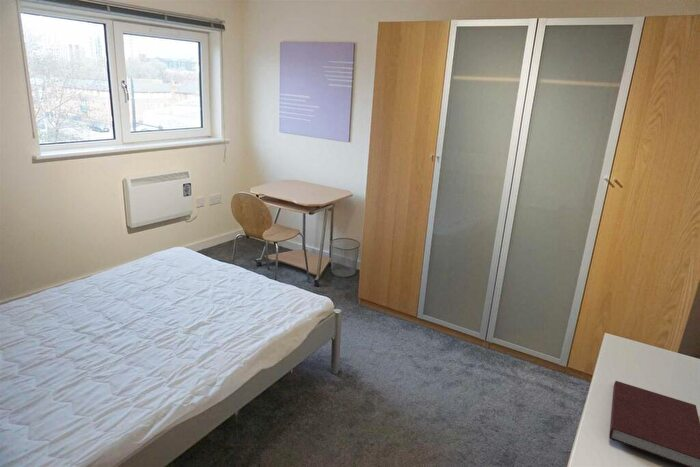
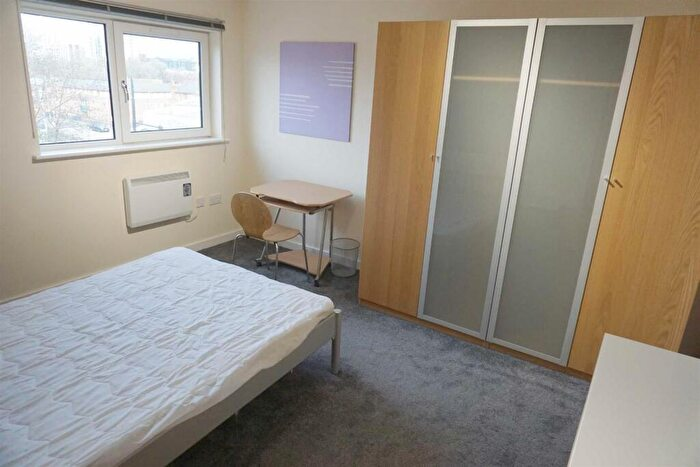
- notebook [608,380,700,467]
